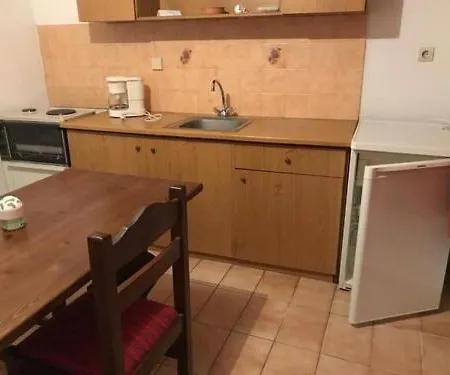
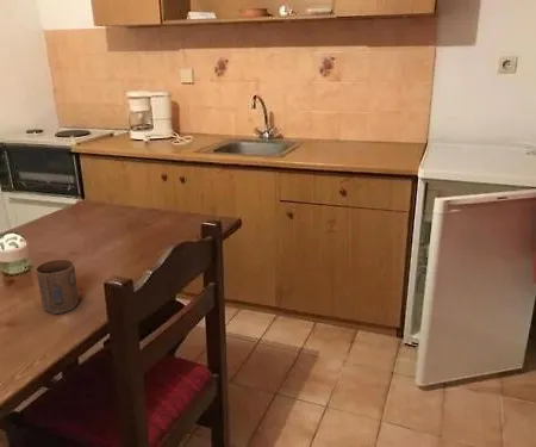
+ cup [35,259,80,315]
